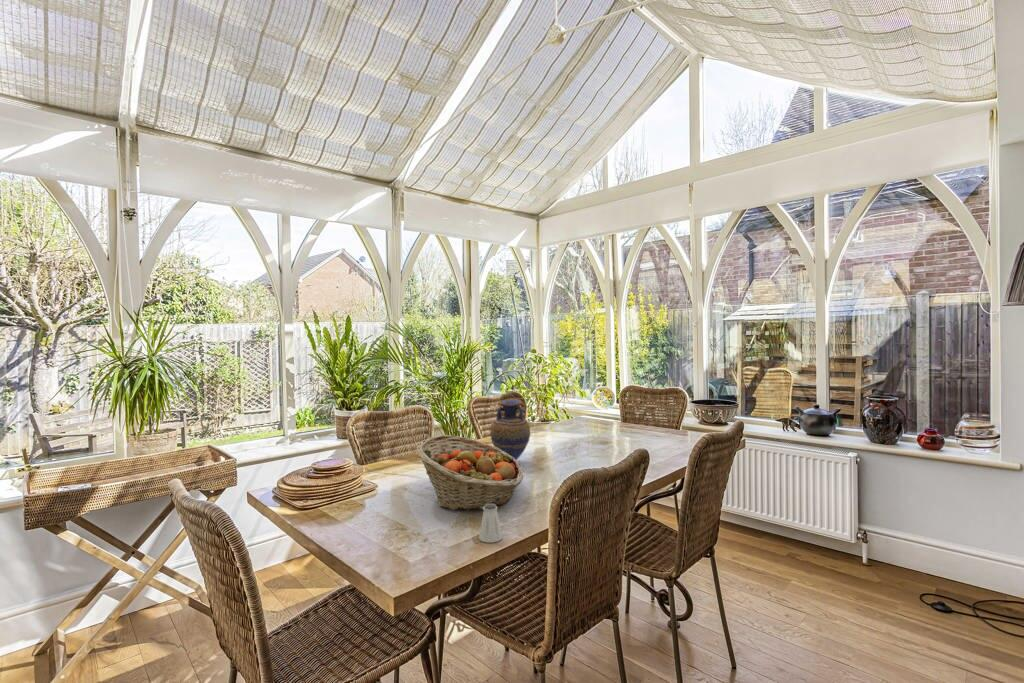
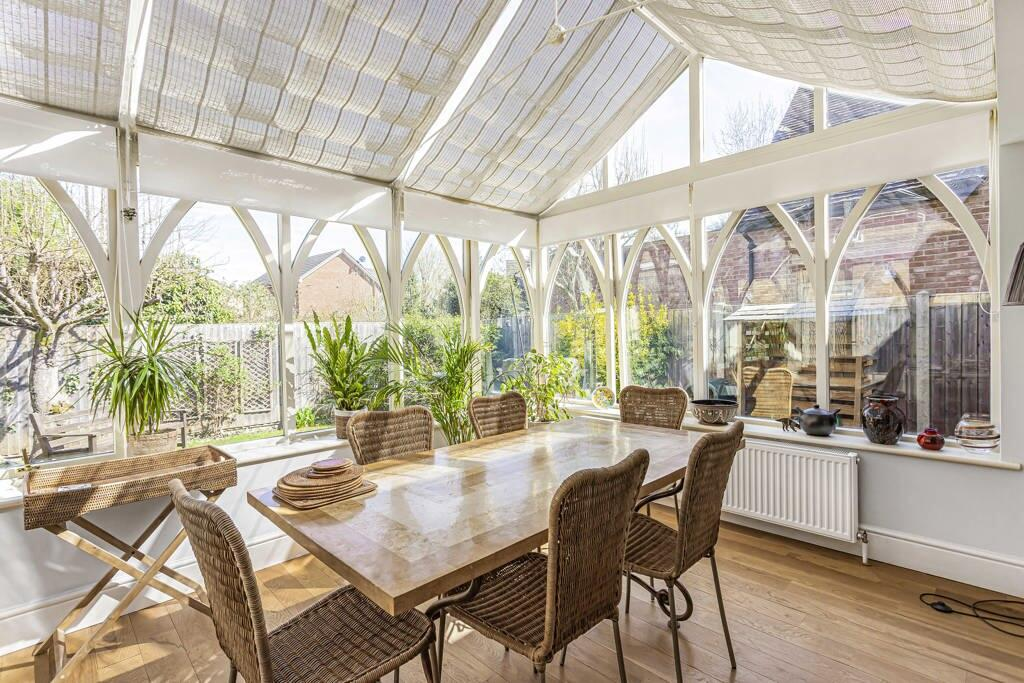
- fruit basket [415,434,524,512]
- saltshaker [478,504,503,543]
- vase [490,398,531,461]
